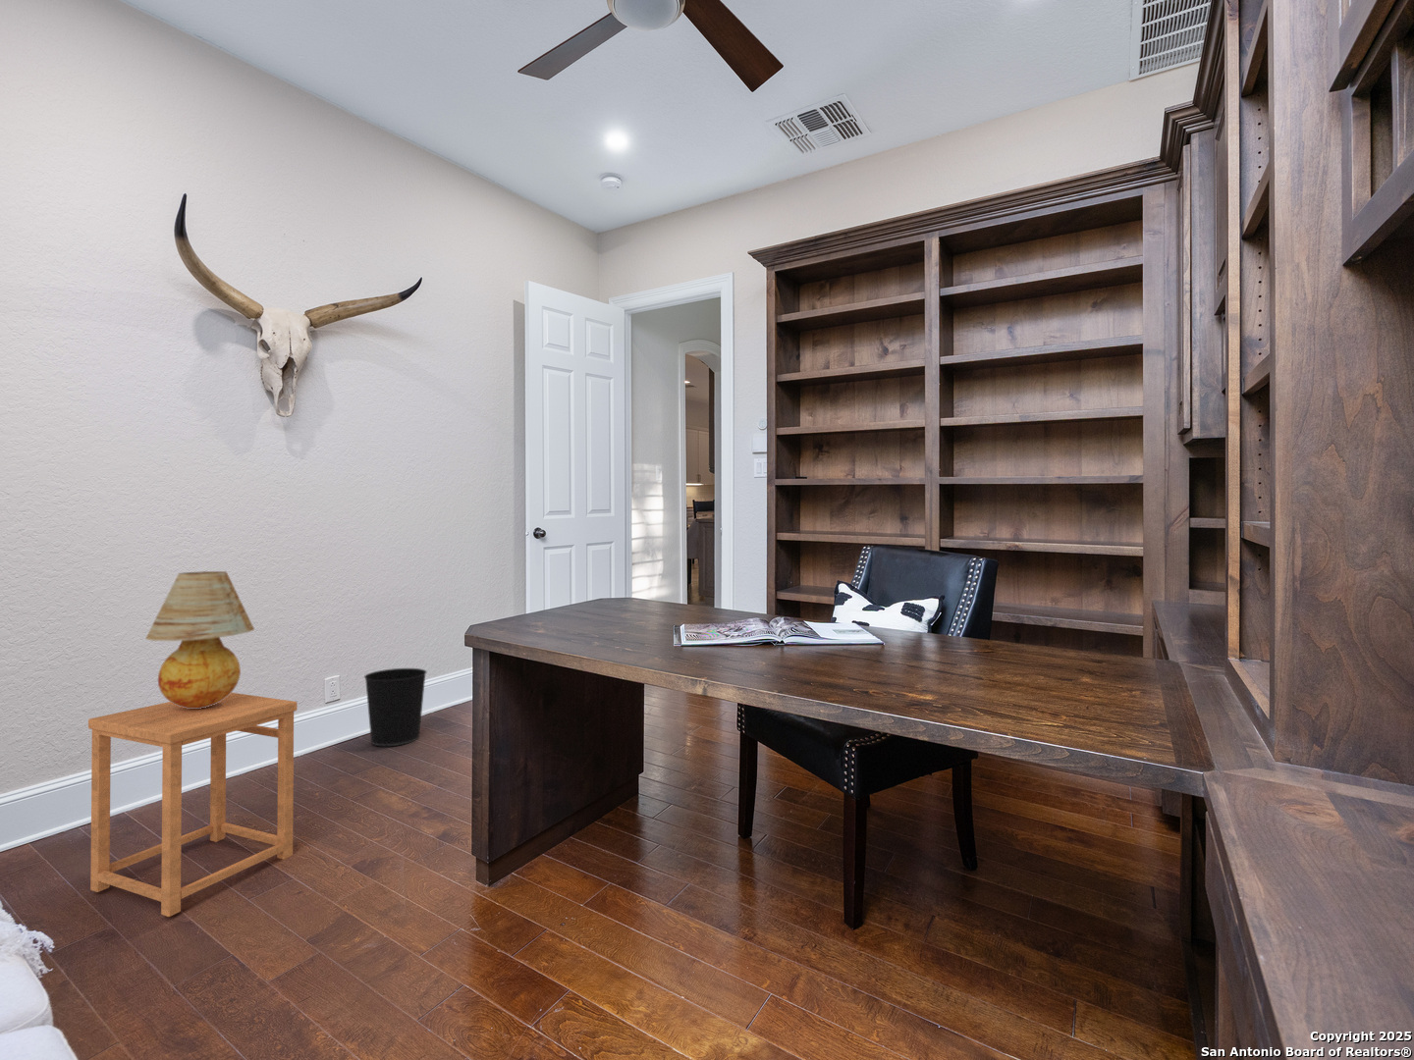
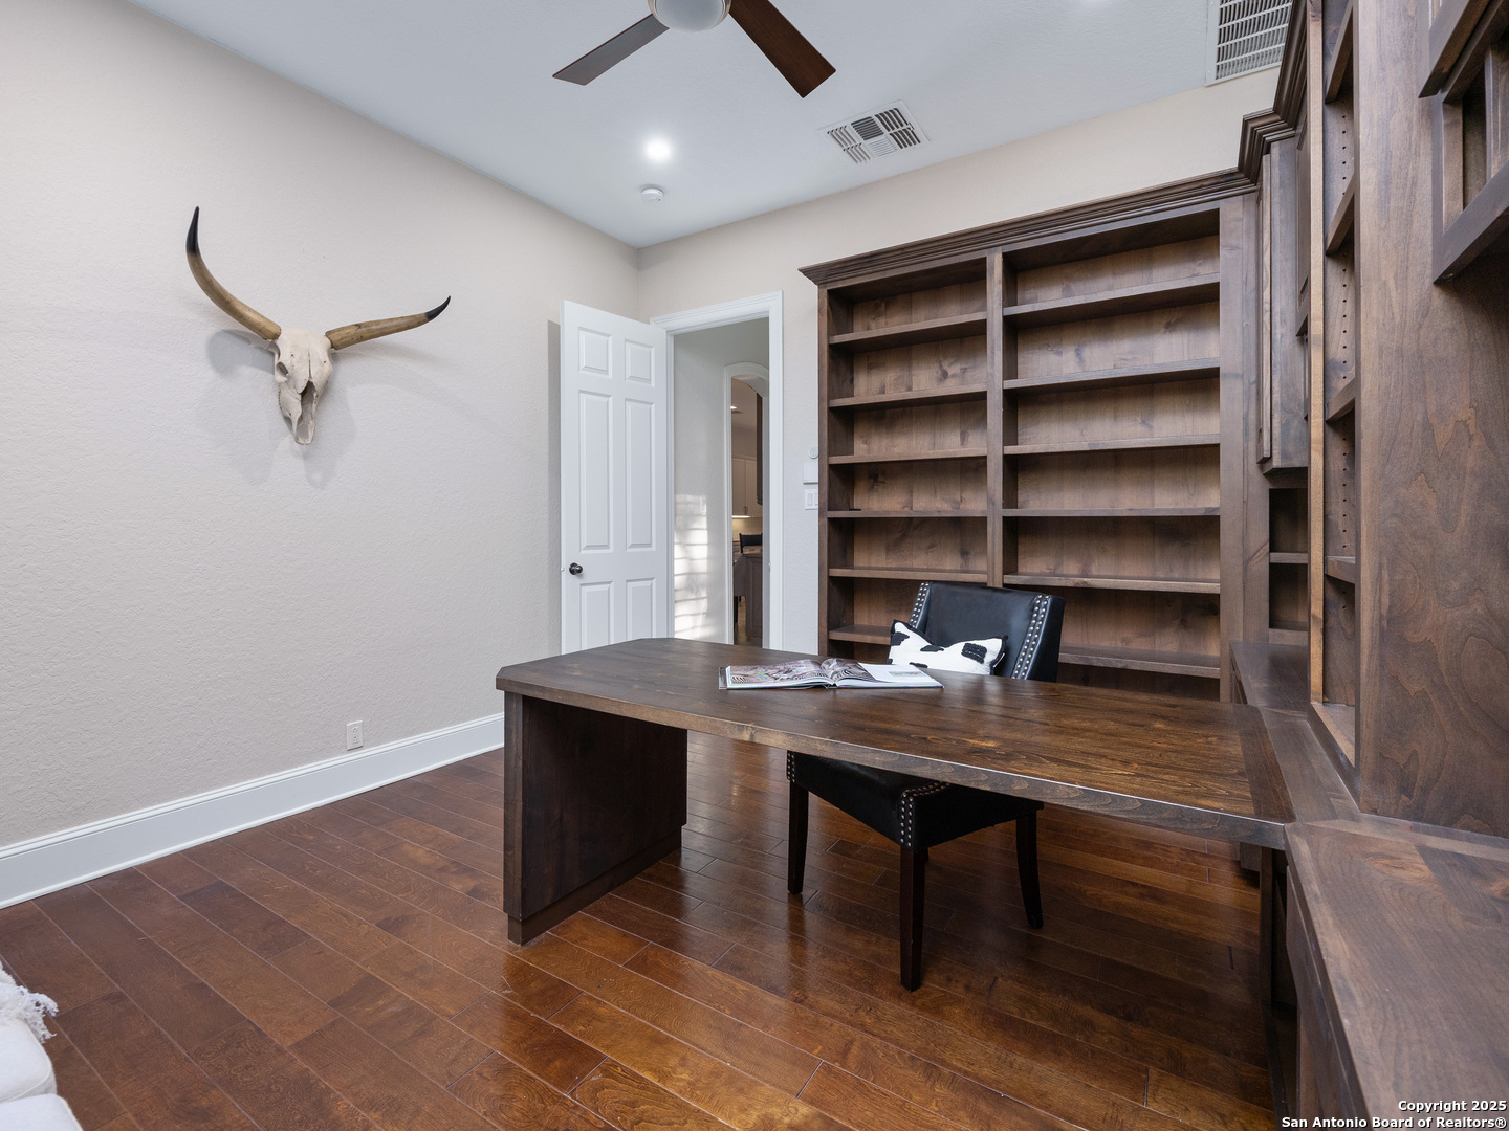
- table lamp [145,570,255,708]
- side table [87,691,297,917]
- wastebasket [363,667,429,747]
